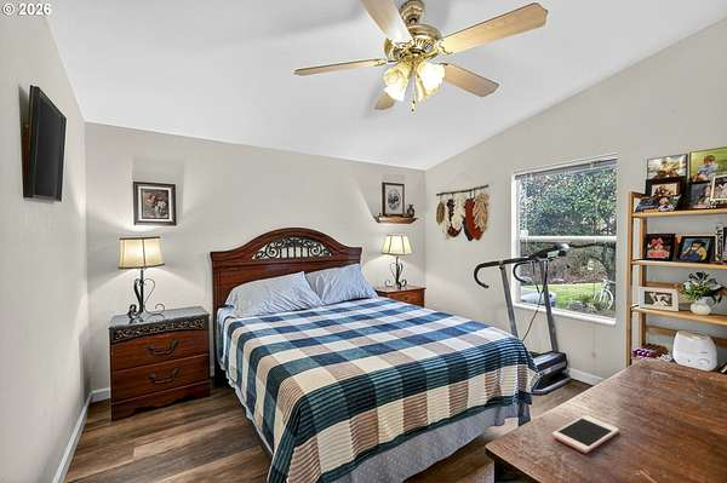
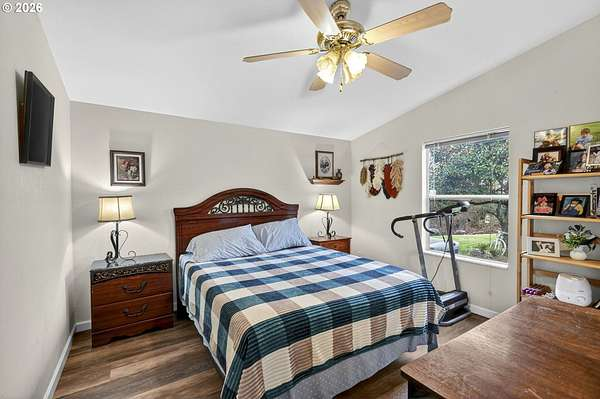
- cell phone [551,414,620,454]
